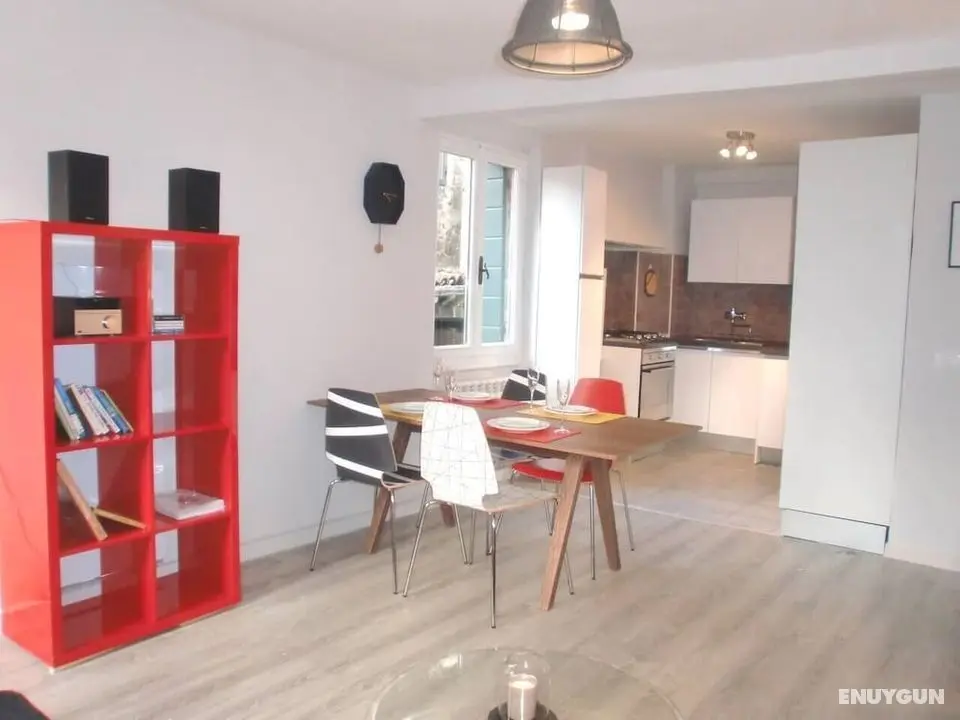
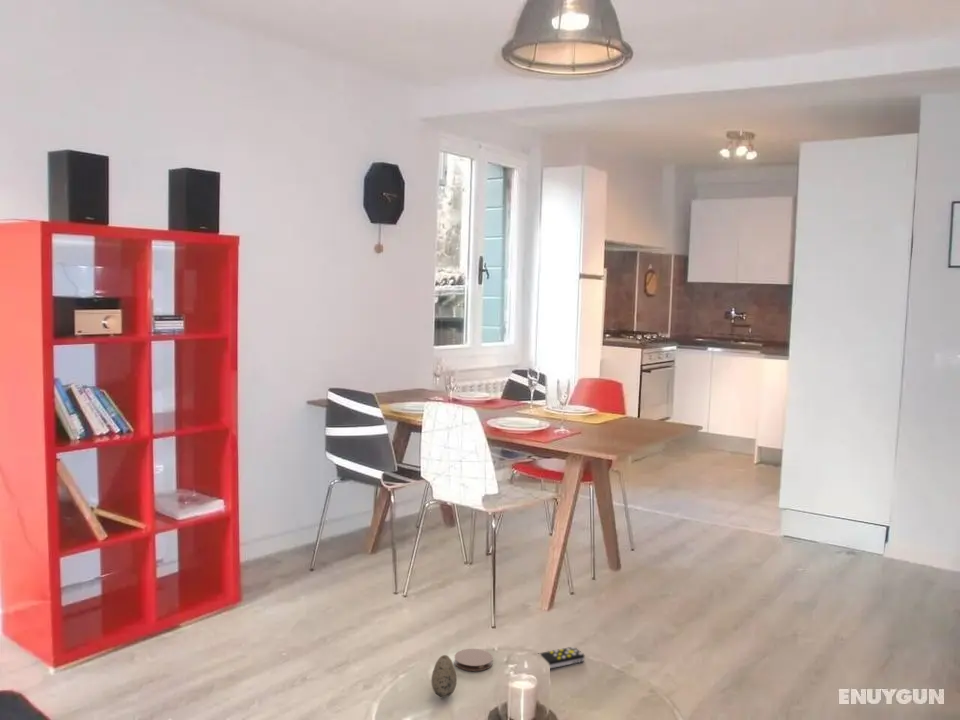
+ coaster [453,648,494,672]
+ remote control [538,646,586,669]
+ decorative egg [431,654,458,698]
